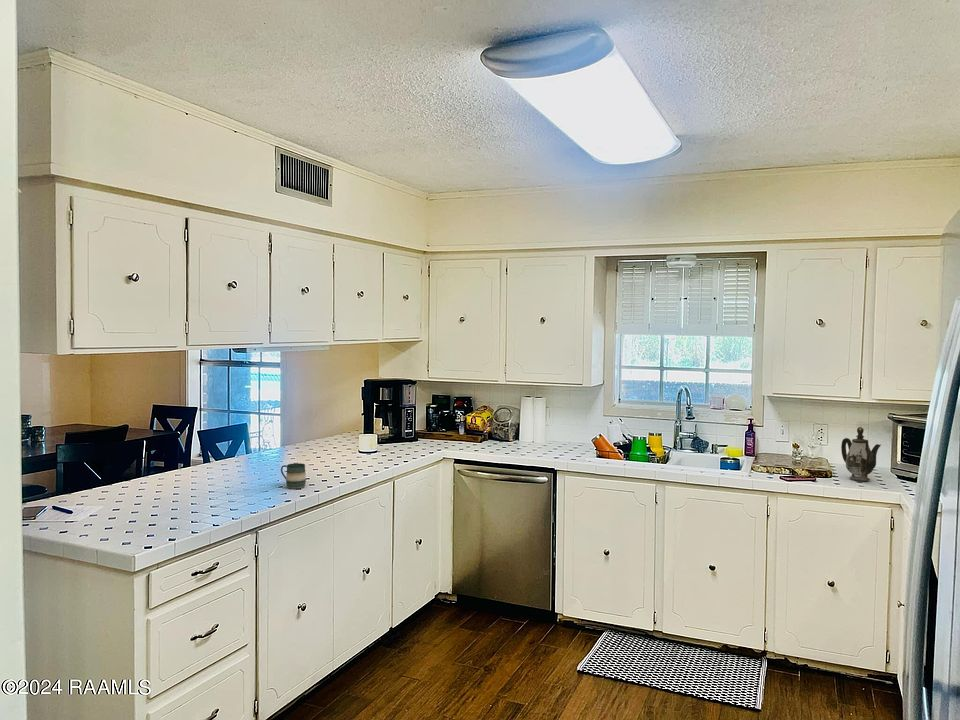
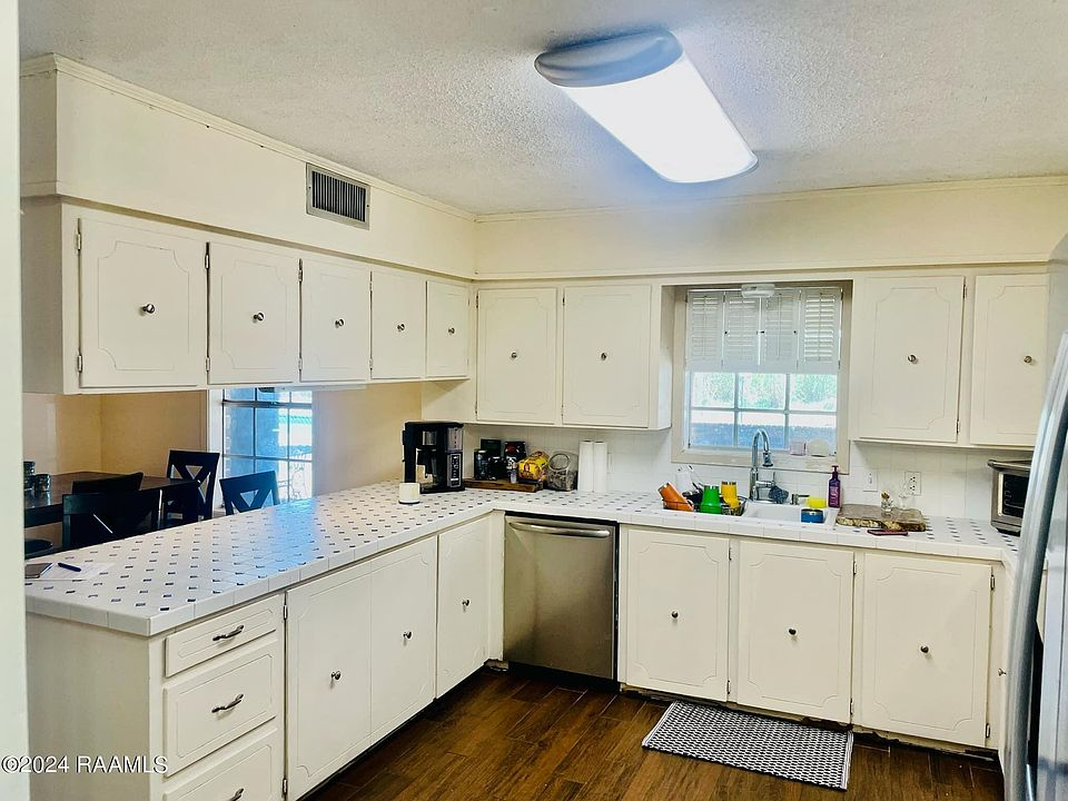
- mug [280,462,307,490]
- teapot [840,426,882,482]
